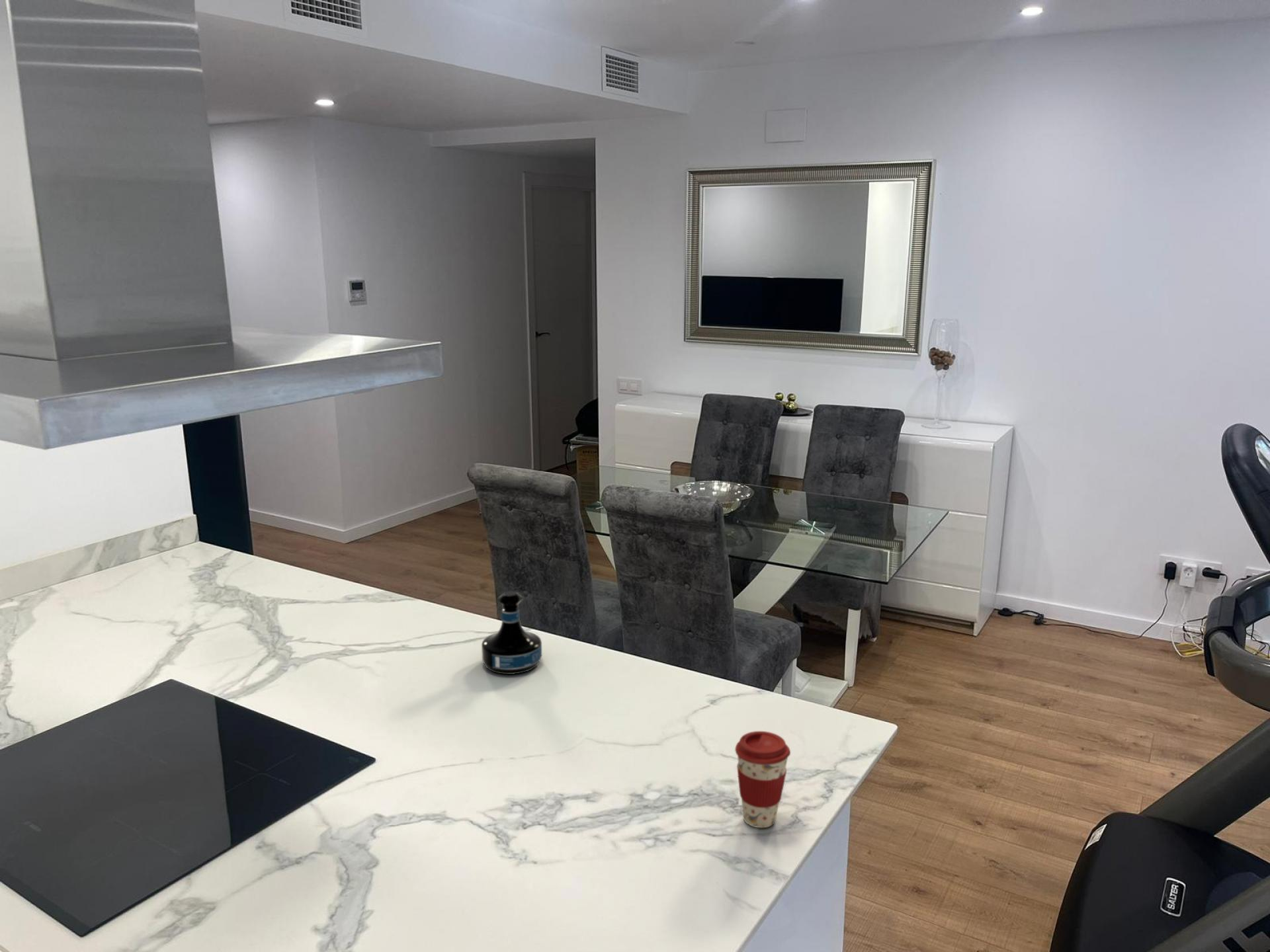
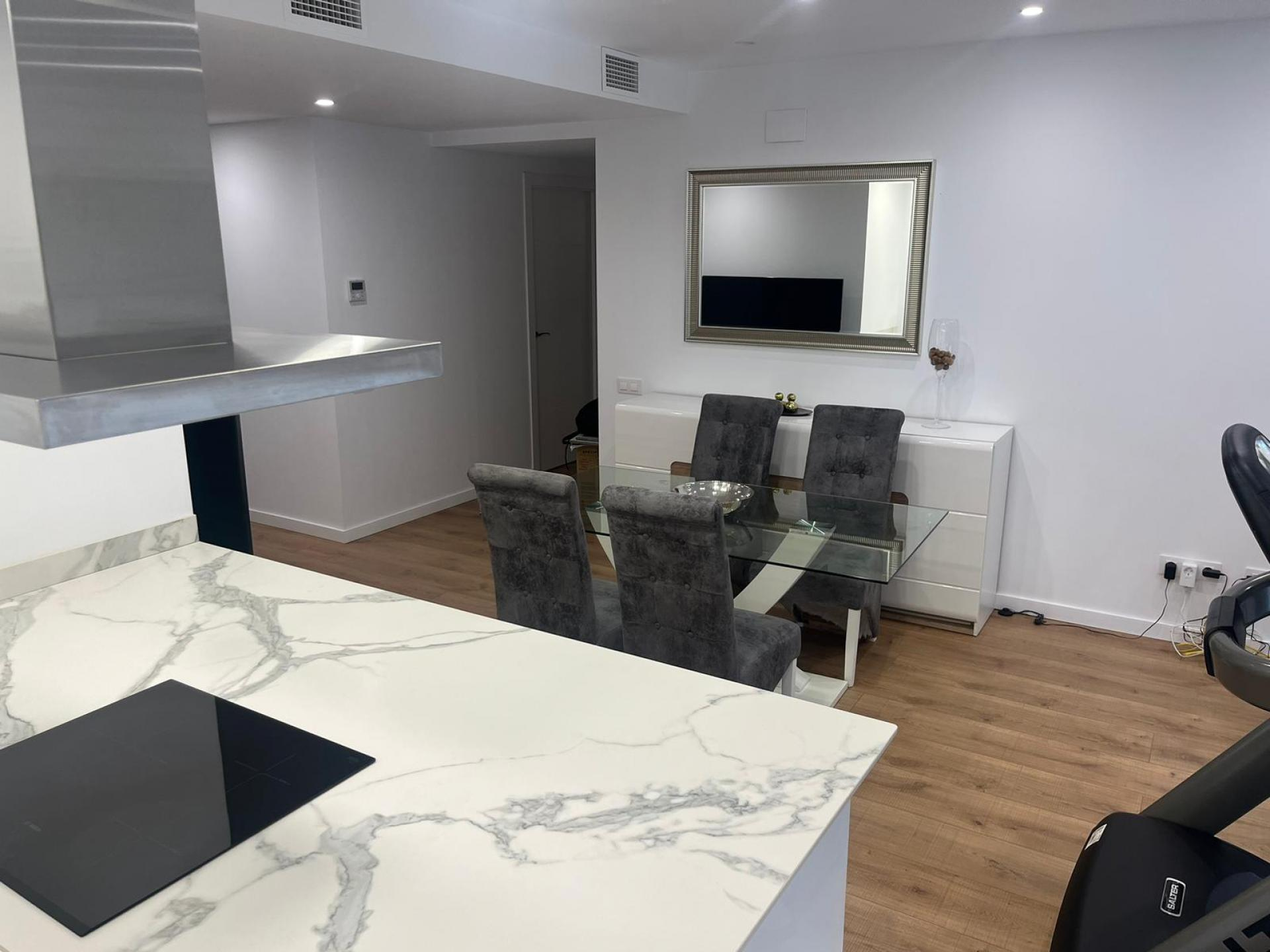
- coffee cup [734,731,791,828]
- tequila bottle [481,590,542,675]
